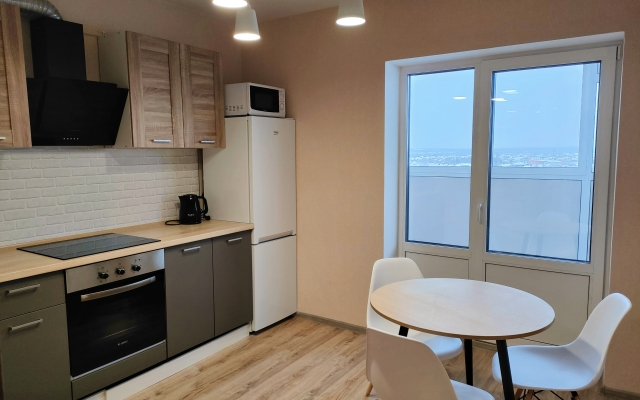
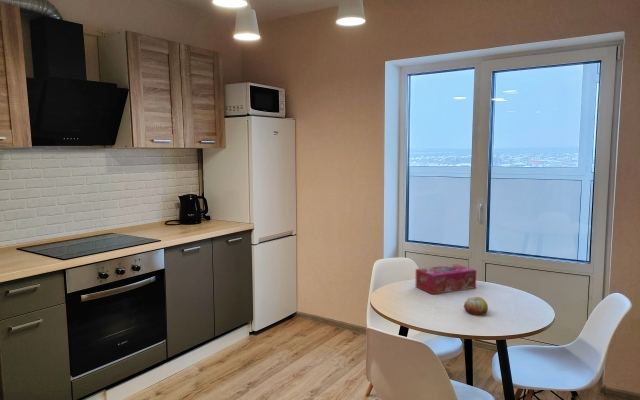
+ fruit [463,296,489,316]
+ tissue box [414,263,477,295]
